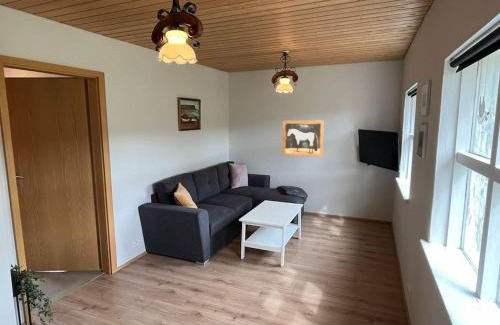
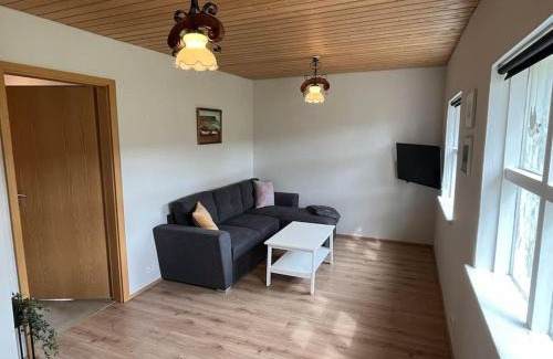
- wall art [281,119,325,158]
